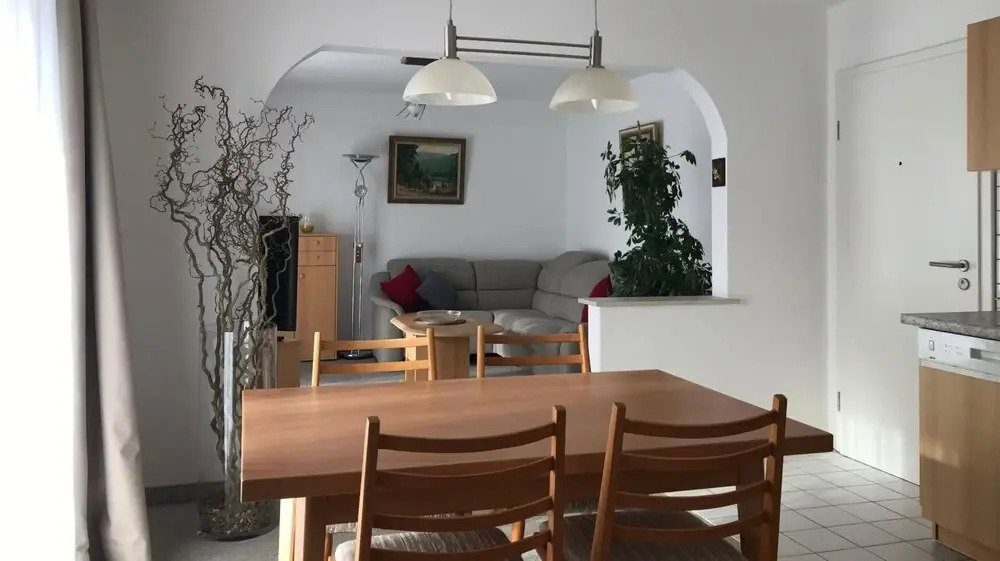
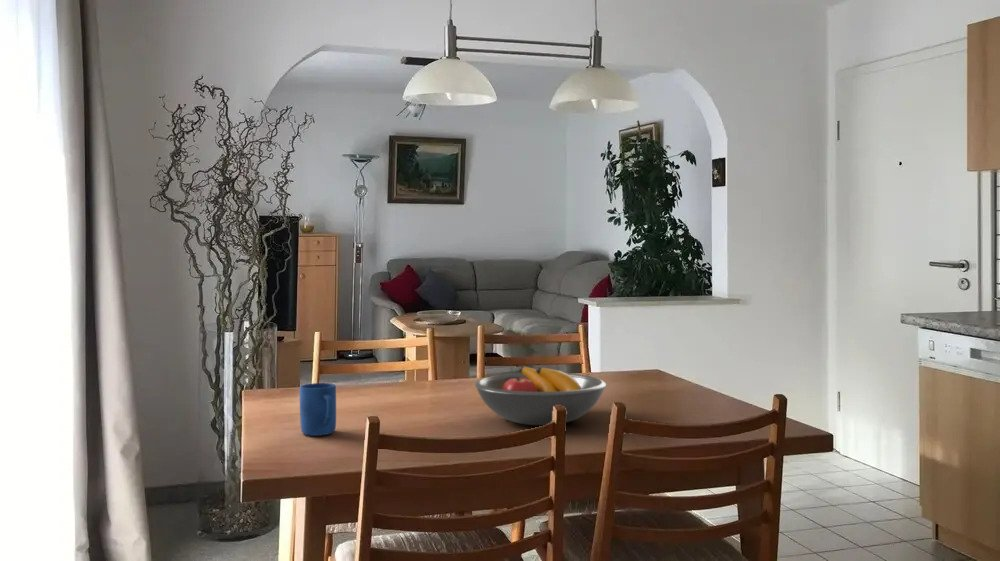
+ mug [299,382,337,437]
+ fruit bowl [474,365,607,426]
